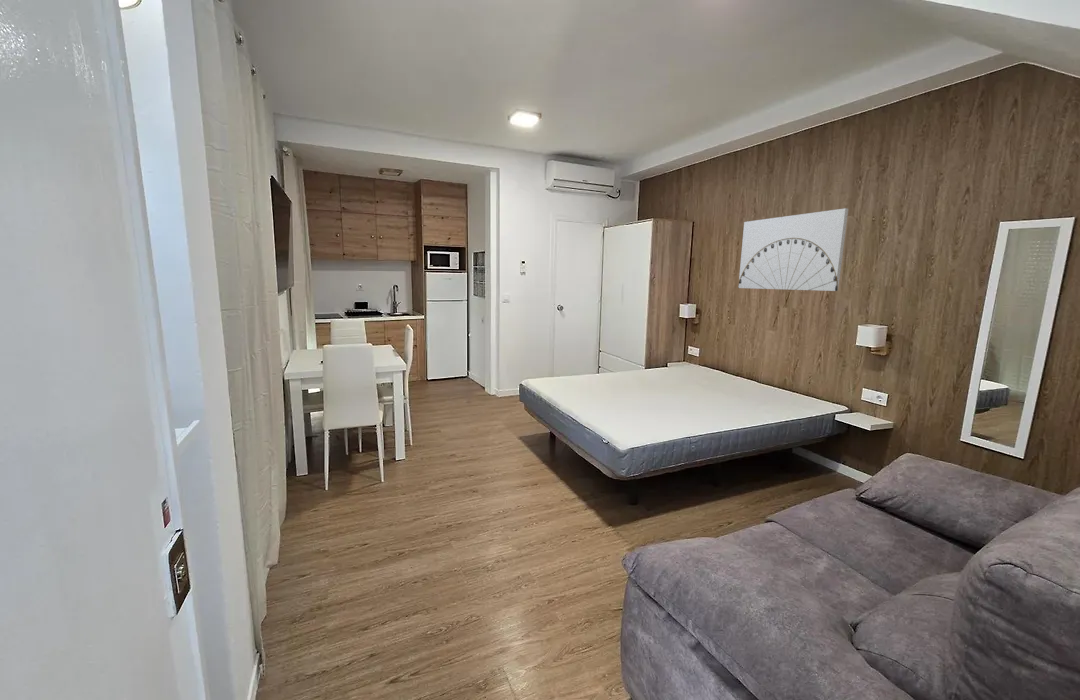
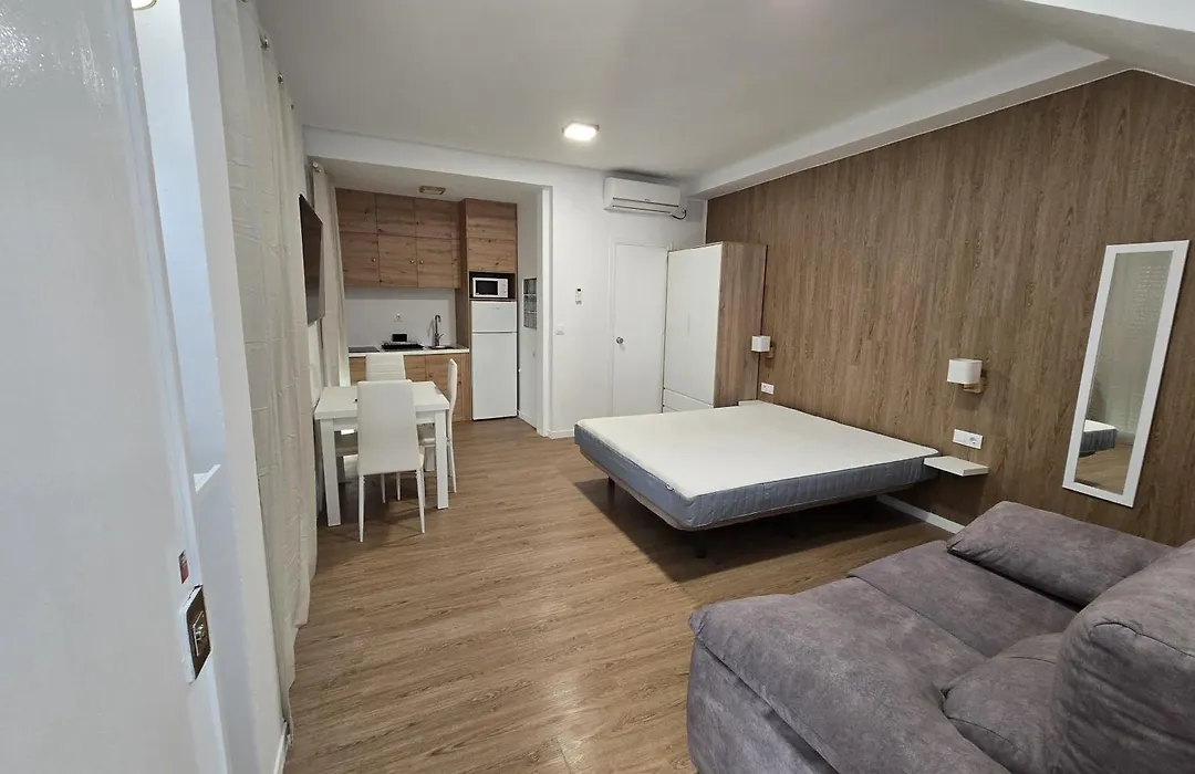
- wall art [738,207,849,292]
